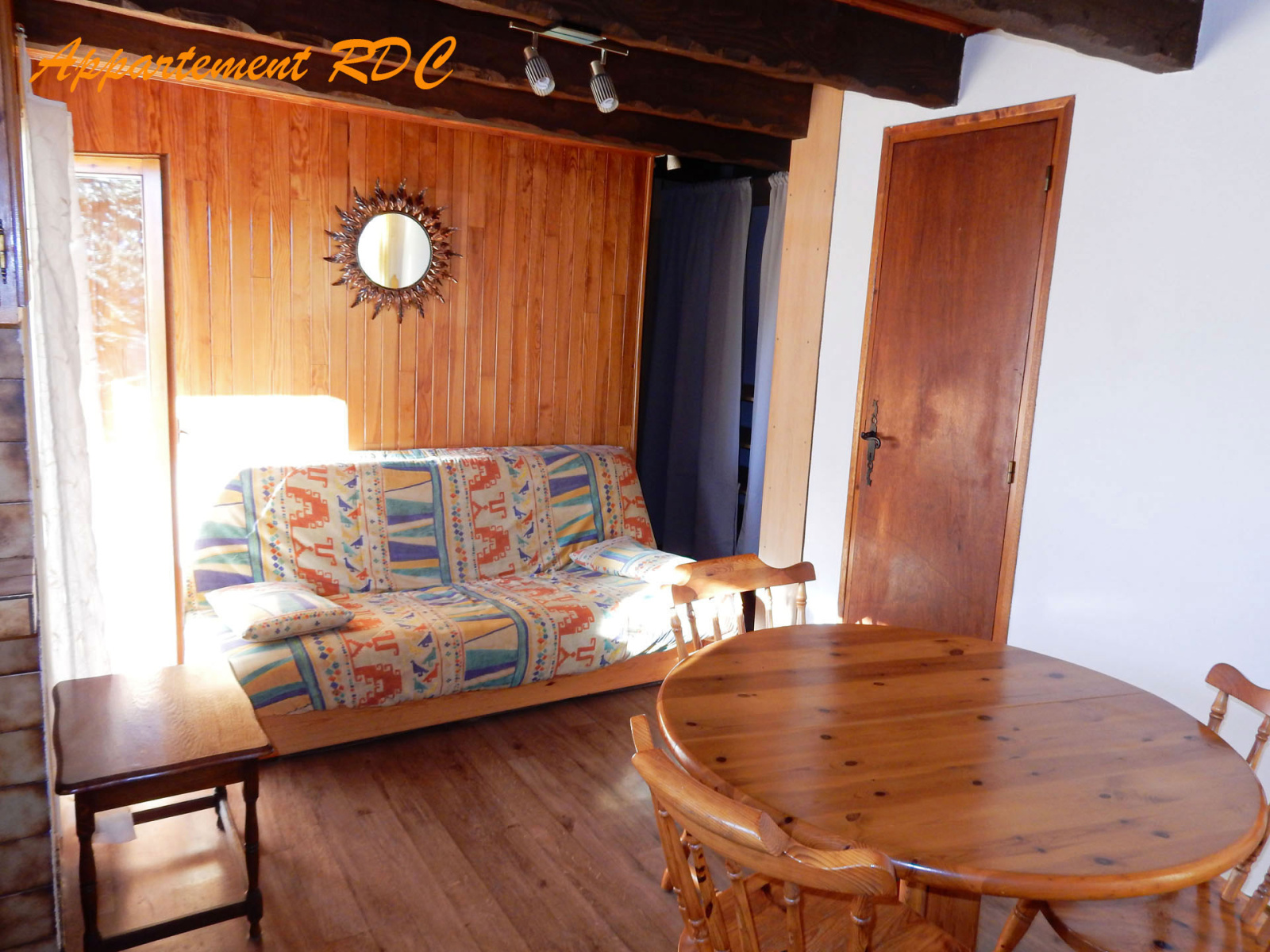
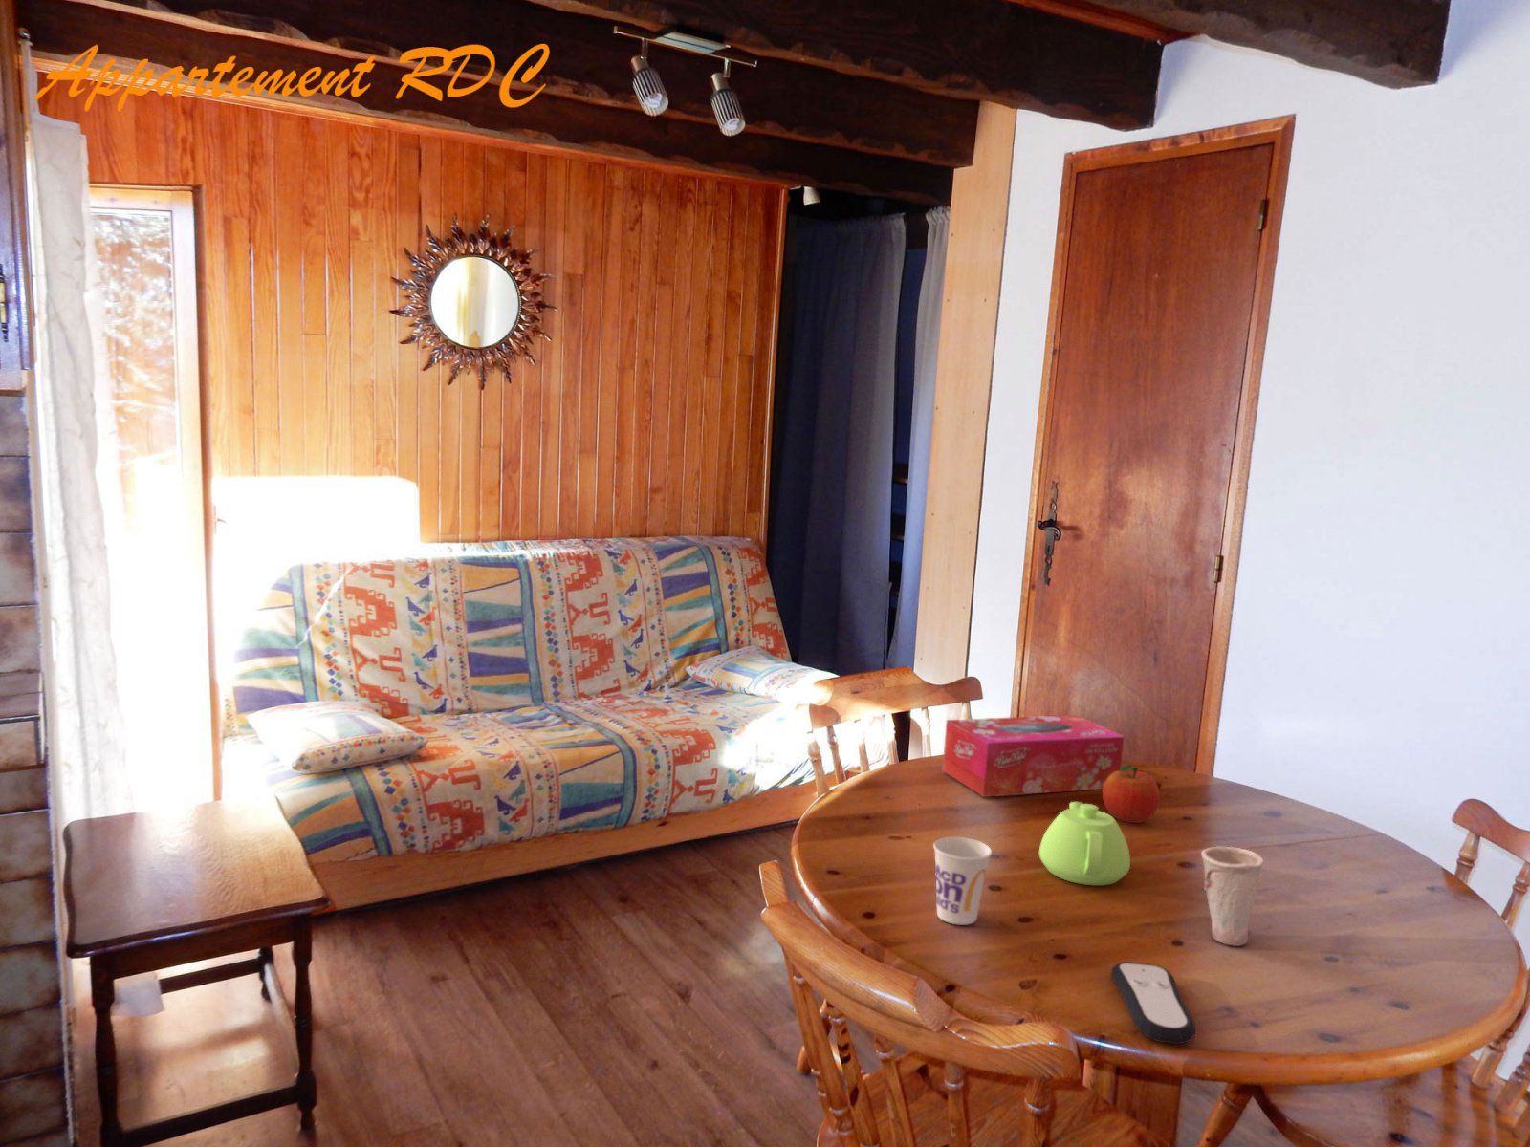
+ fruit [1101,763,1161,824]
+ teapot [1038,801,1131,886]
+ cup [1200,846,1264,947]
+ cup [932,836,993,927]
+ remote control [1111,961,1196,1045]
+ tissue box [941,714,1124,798]
